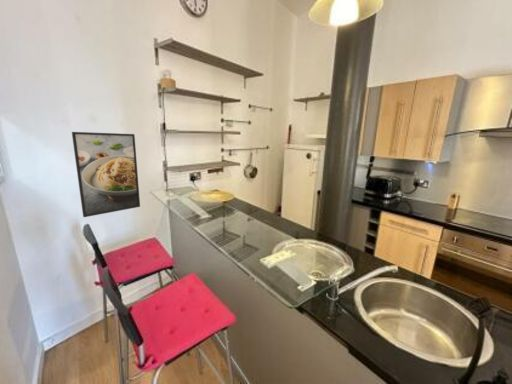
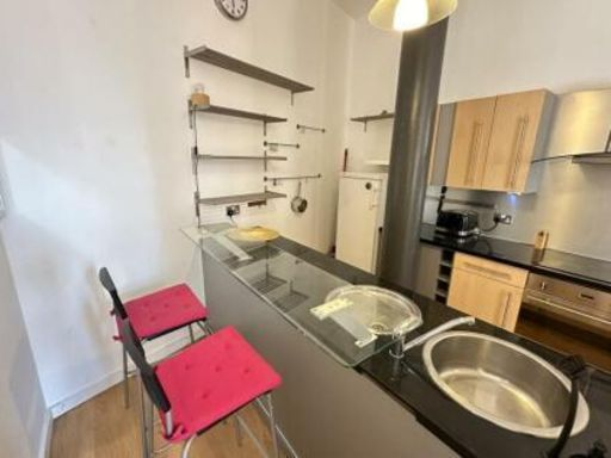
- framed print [71,131,141,218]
